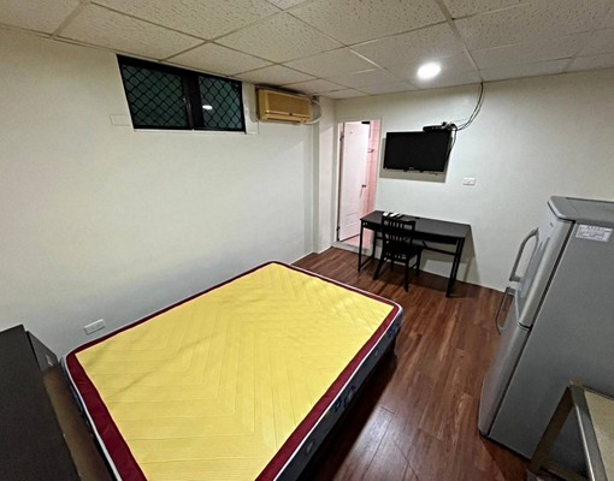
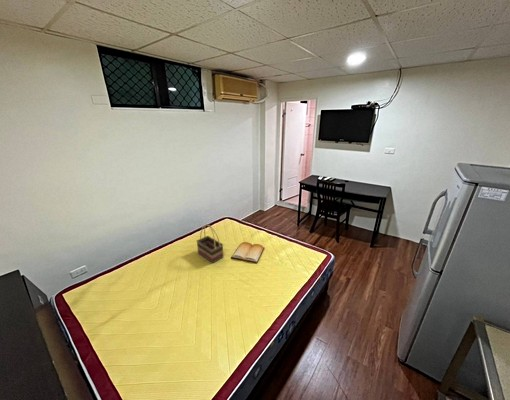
+ woven basket [196,223,224,264]
+ bible [230,241,266,264]
